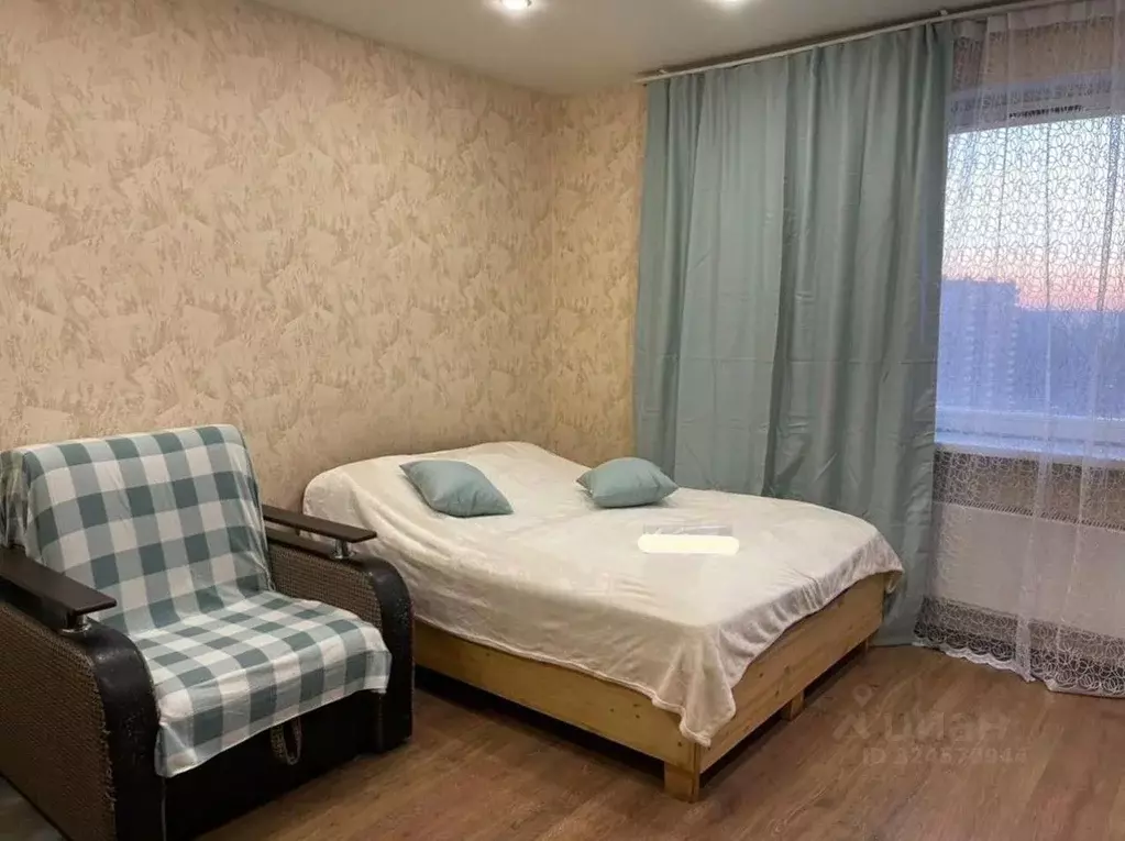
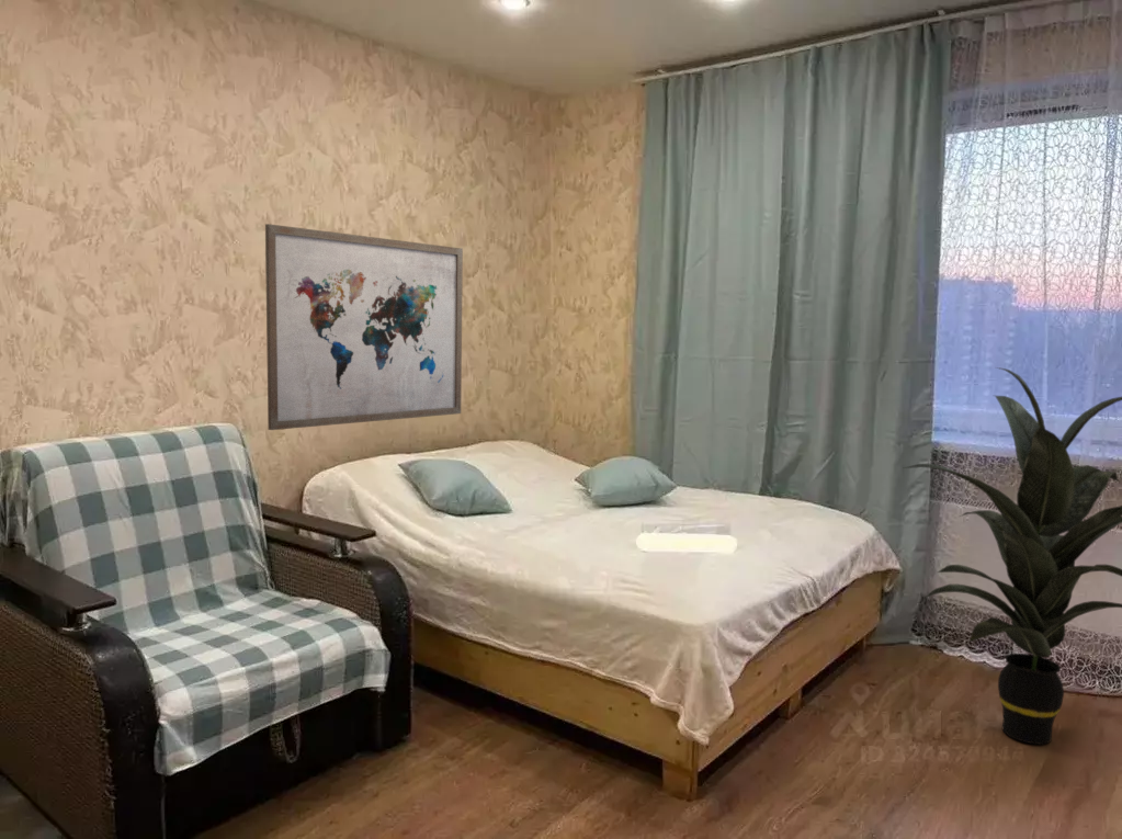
+ indoor plant [903,366,1122,746]
+ wall art [264,223,464,431]
